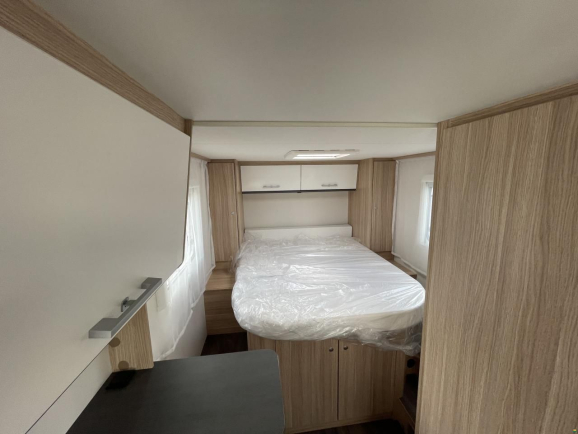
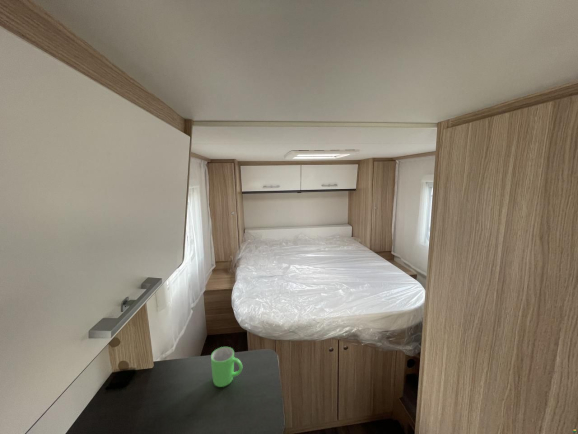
+ mug [210,346,243,388]
